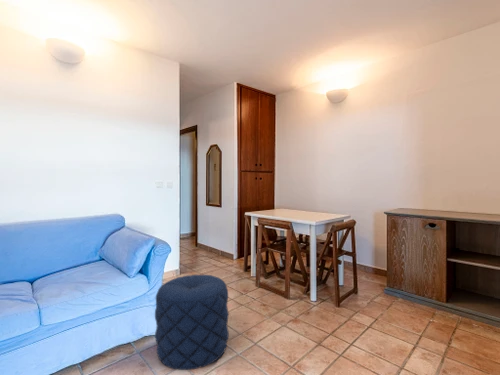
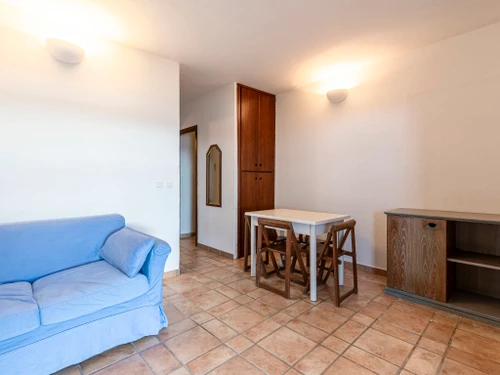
- pouf [154,274,230,371]
